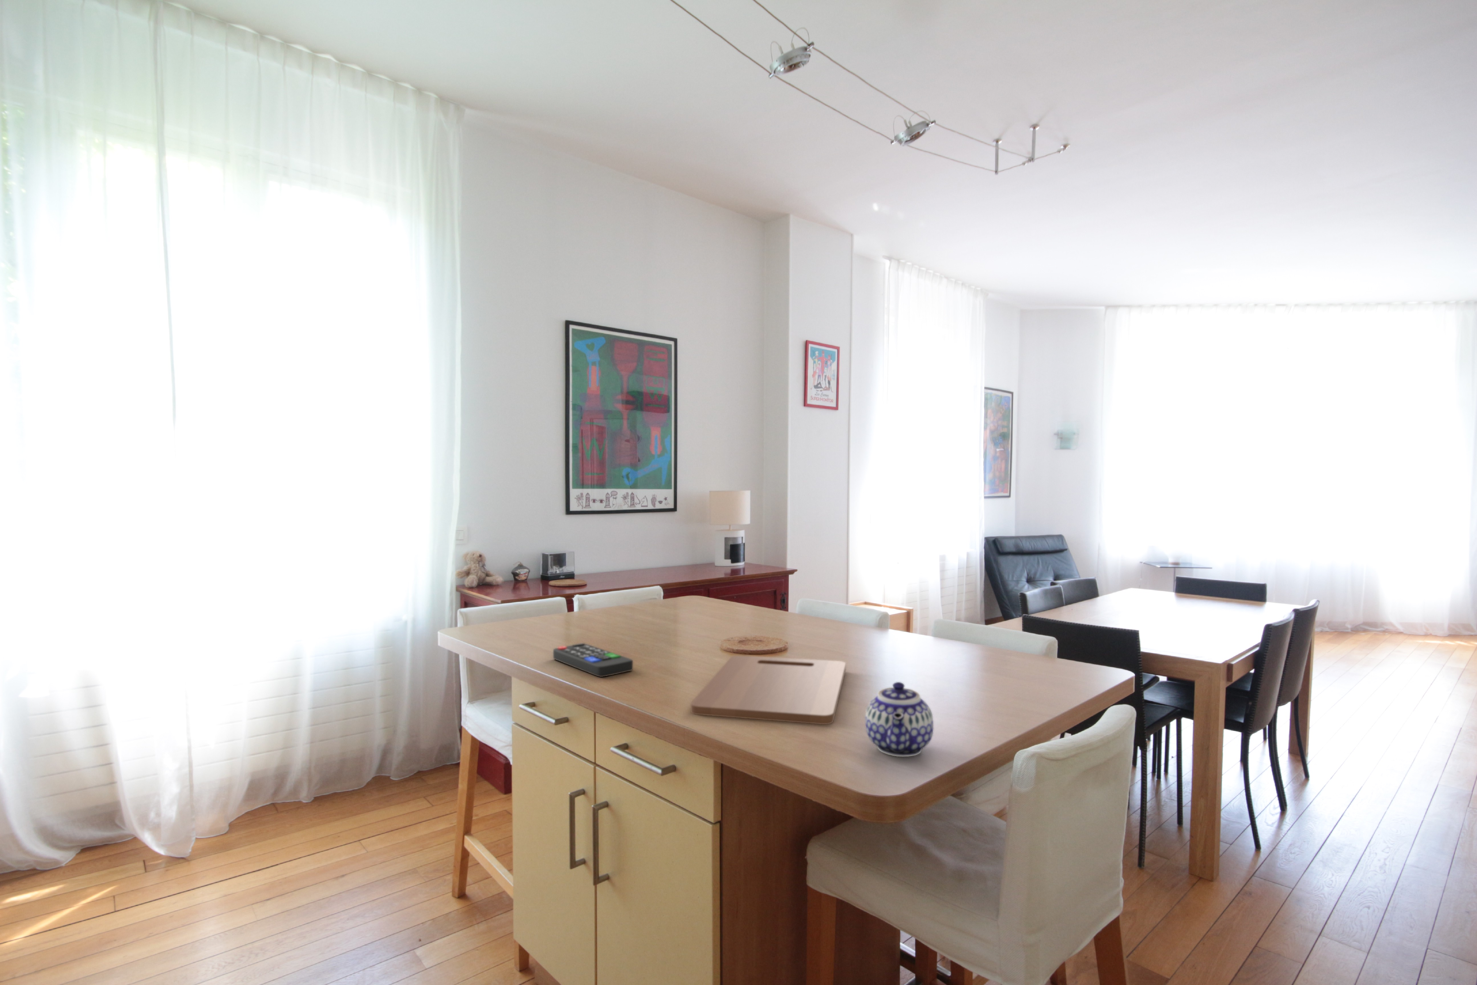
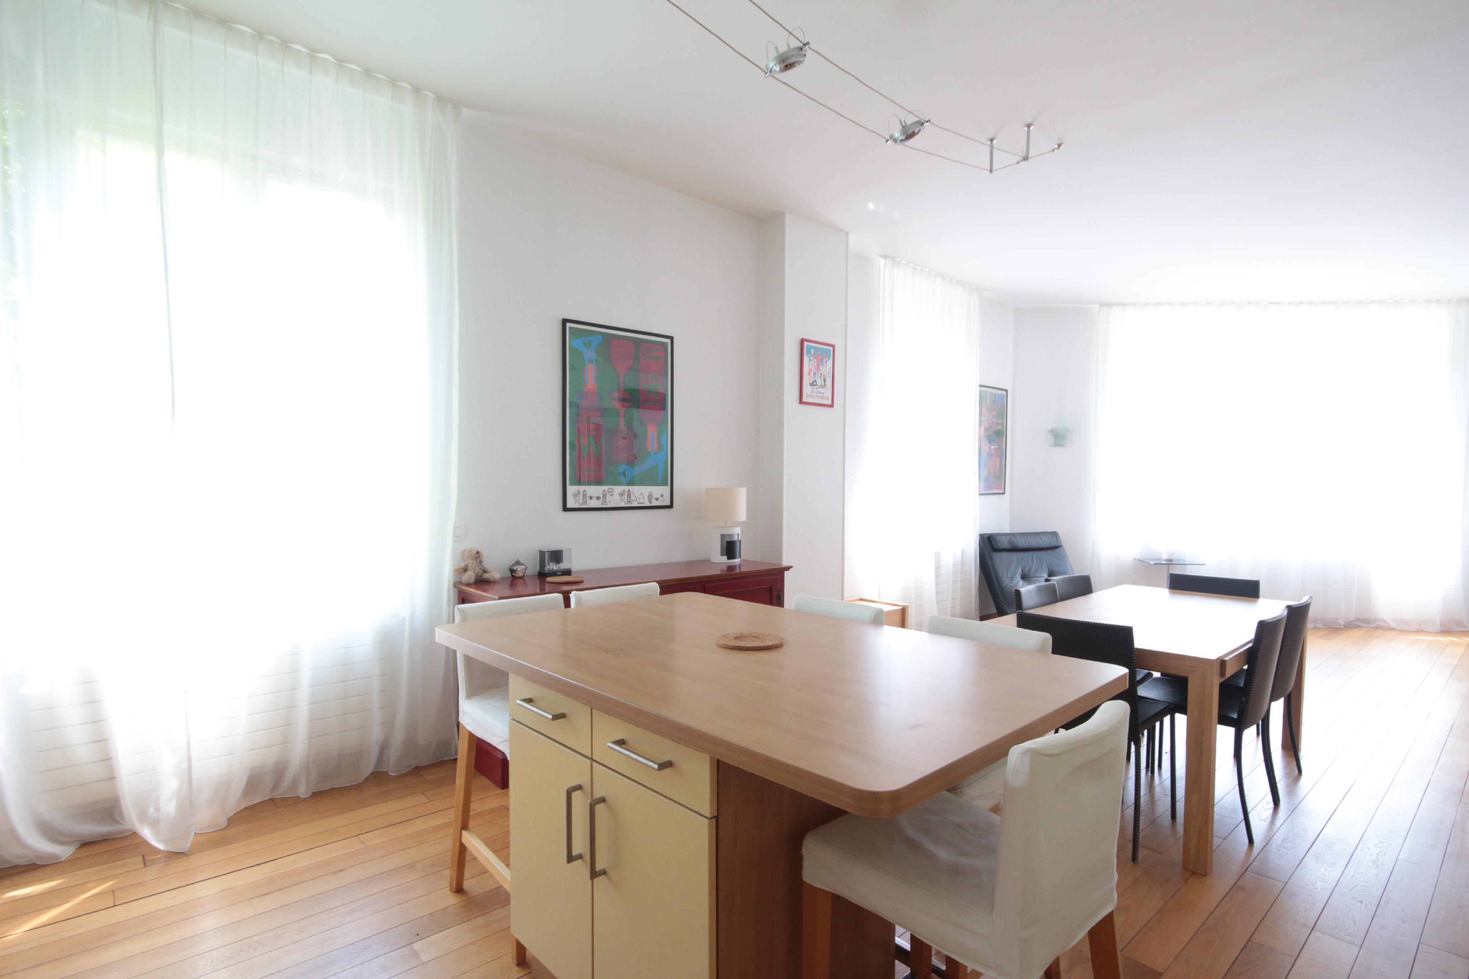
- remote control [553,643,633,677]
- cutting board [690,655,846,724]
- teapot [865,682,934,757]
